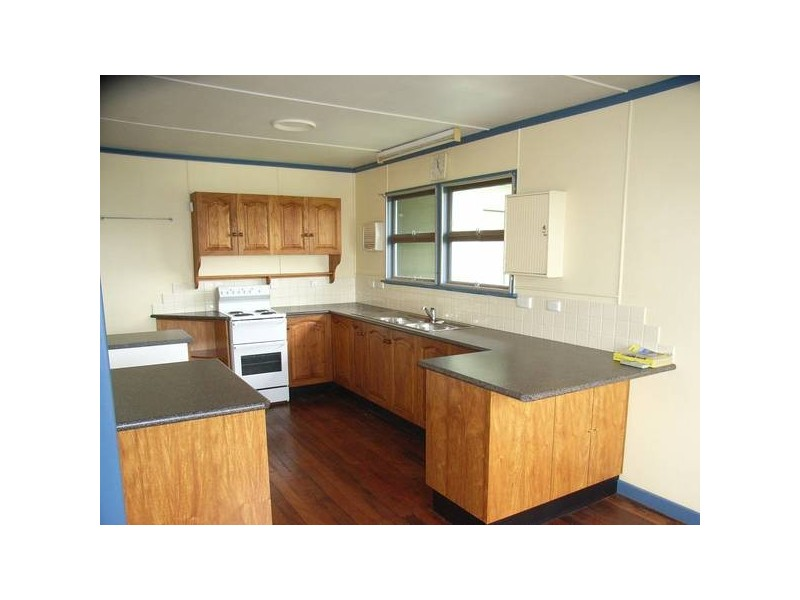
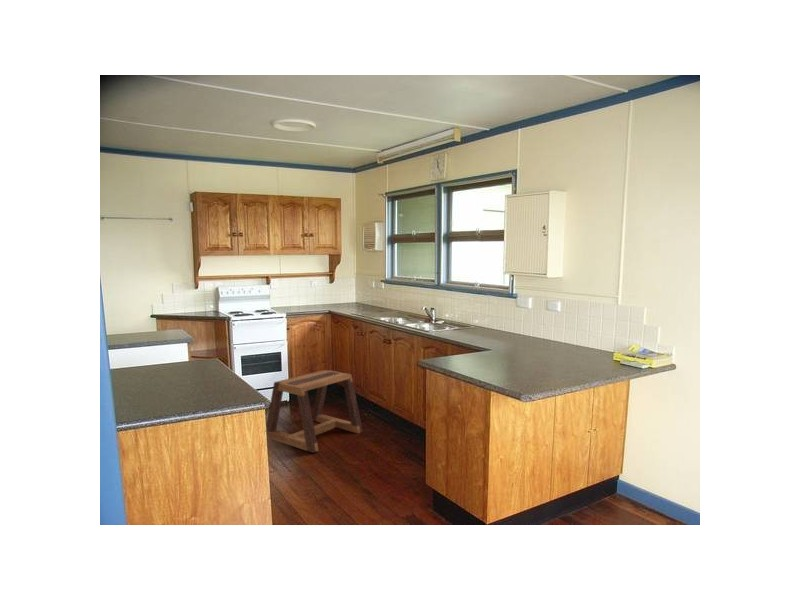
+ stool [266,369,364,454]
